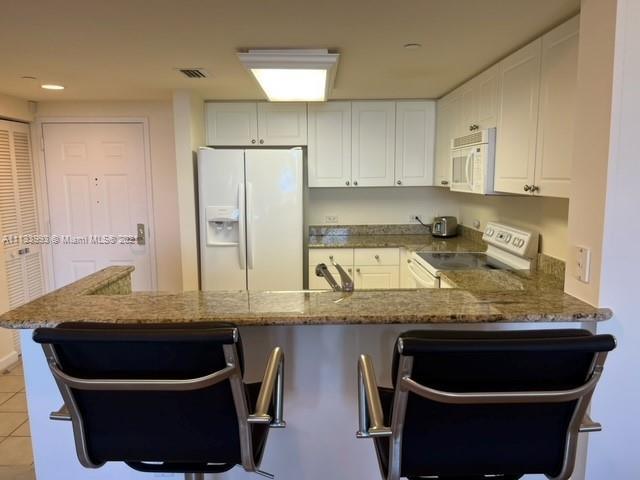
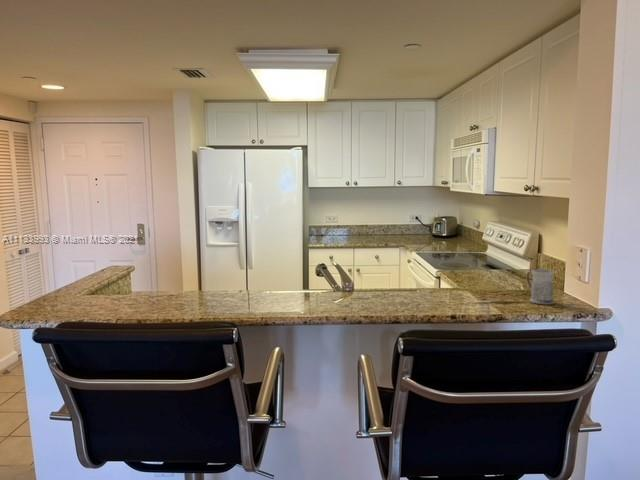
+ mug [525,268,555,306]
